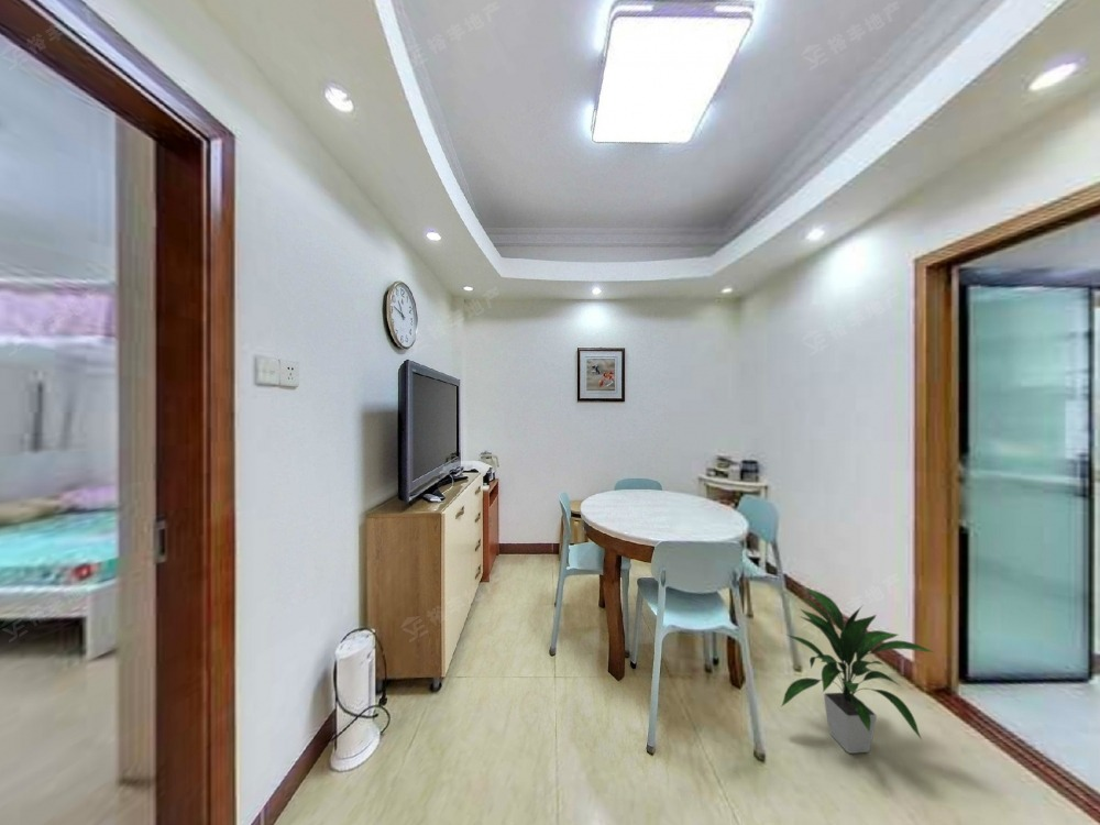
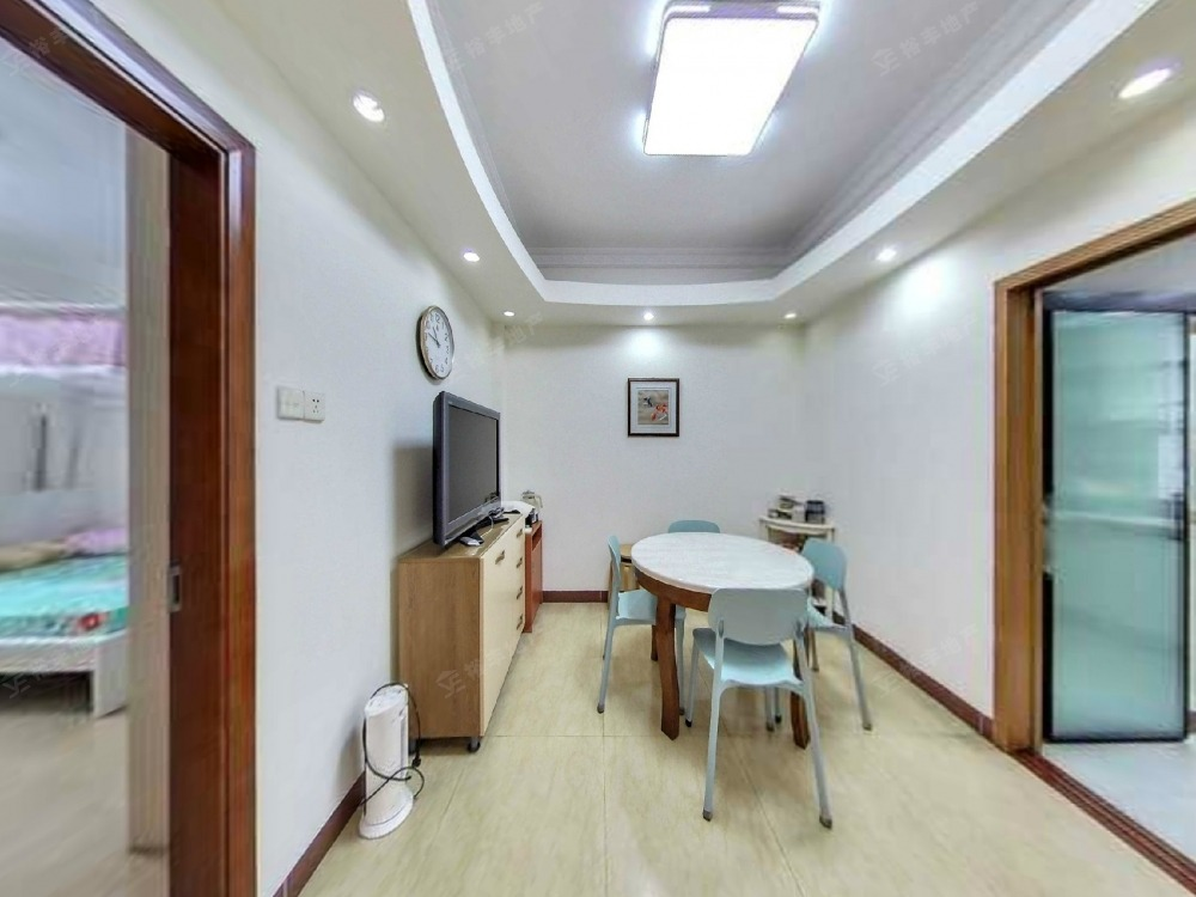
- indoor plant [780,585,936,755]
